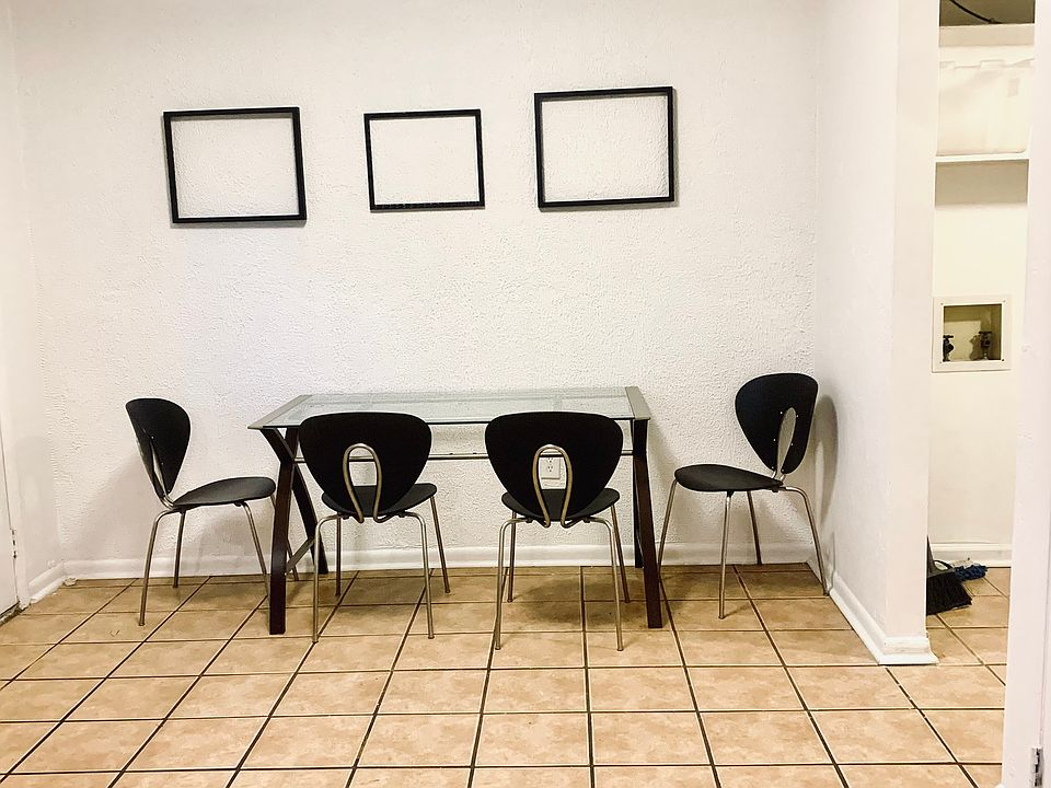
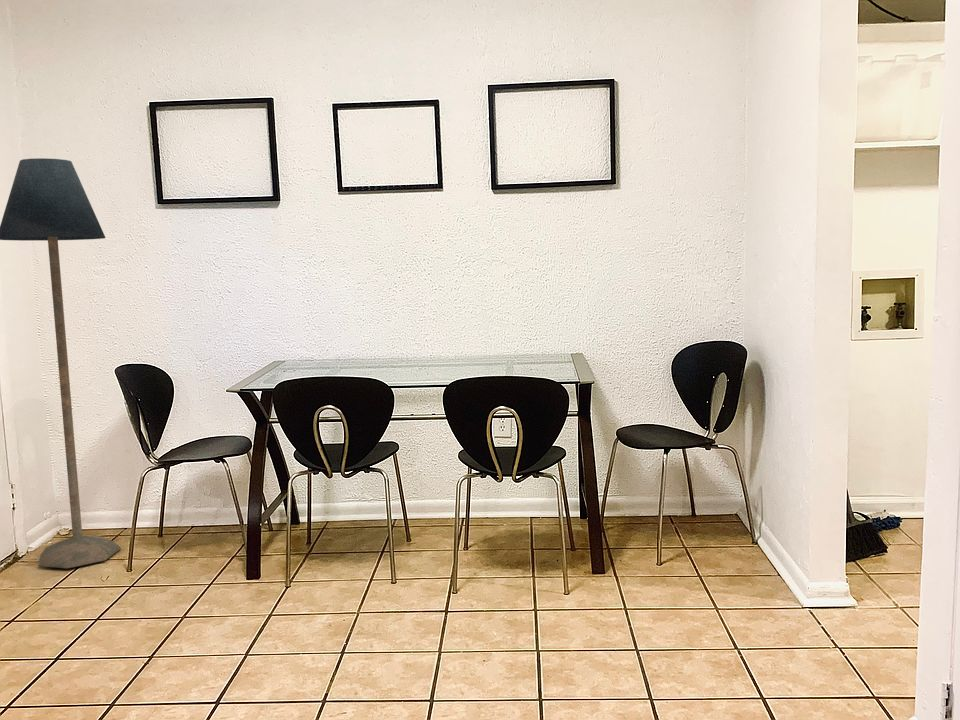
+ floor lamp [0,157,122,569]
